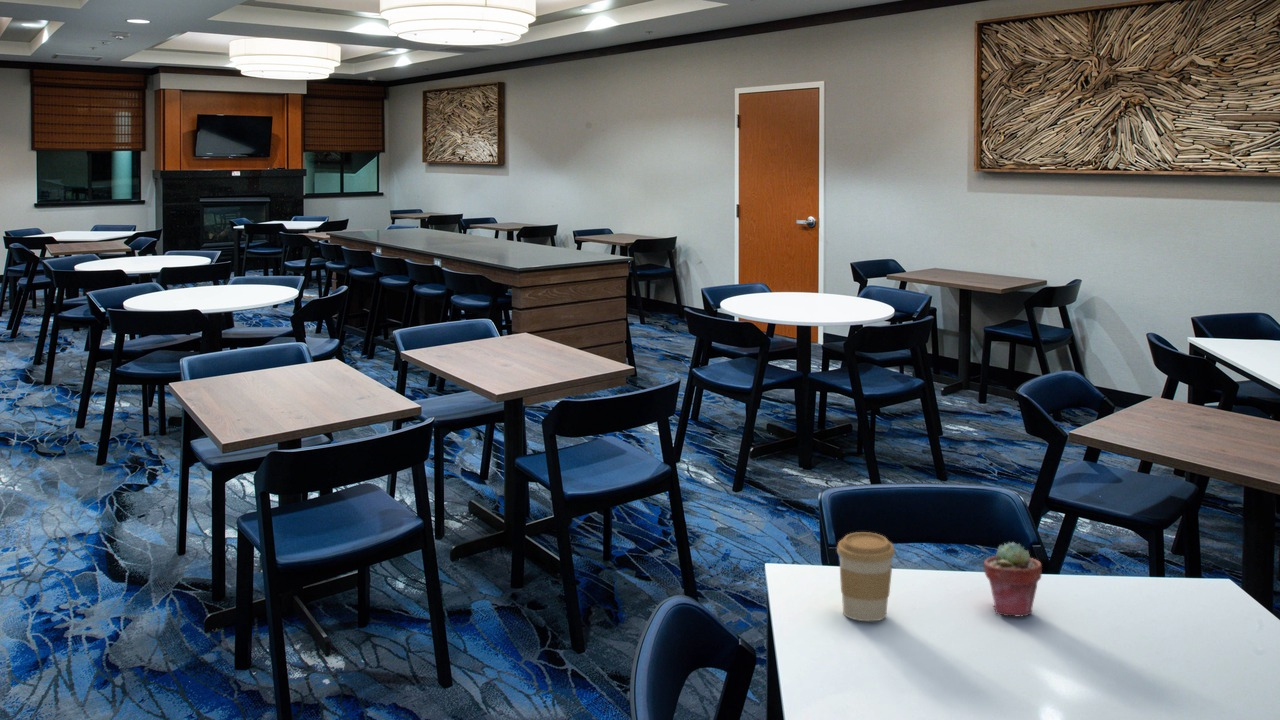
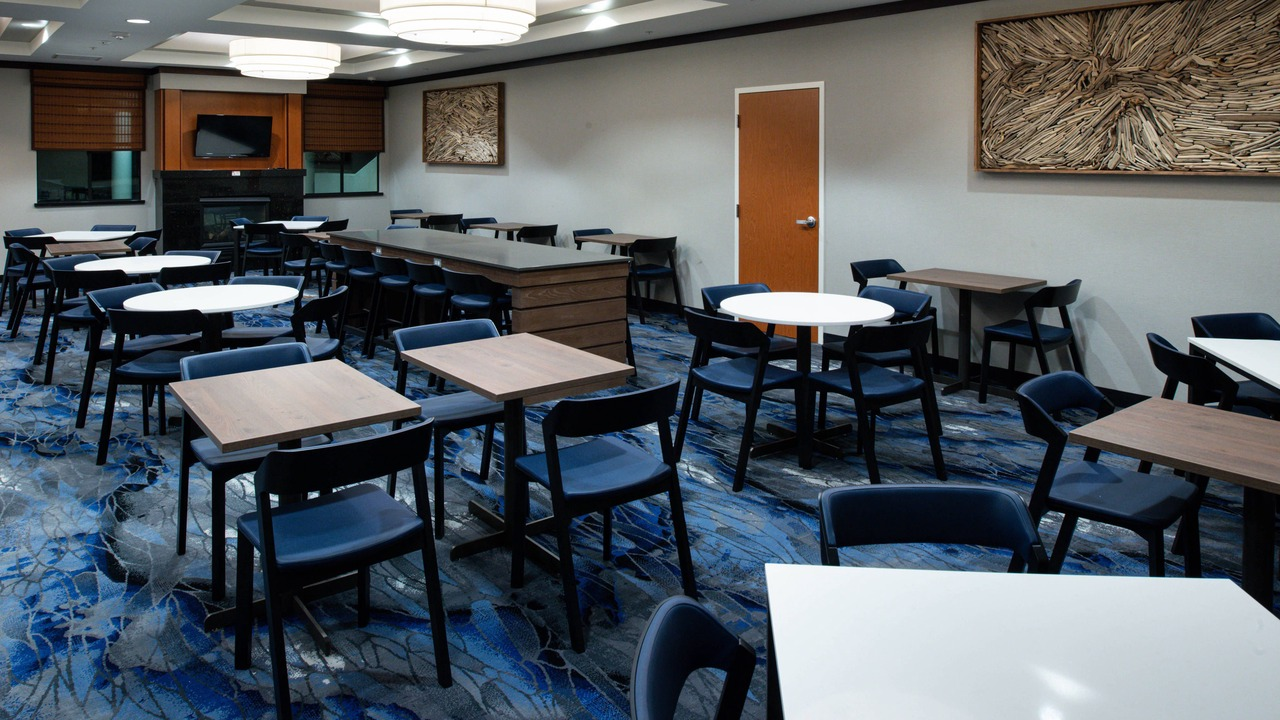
- potted succulent [983,541,1043,617]
- coffee cup [836,531,896,622]
